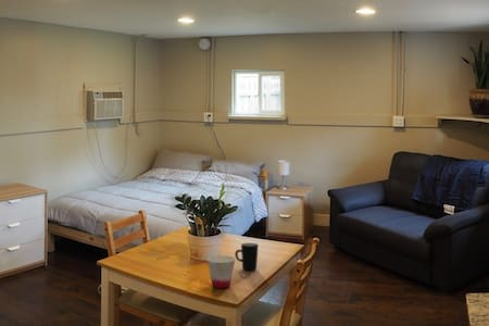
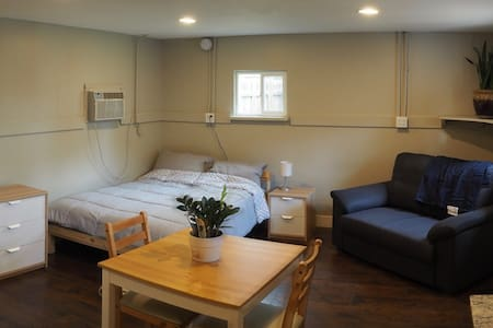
- mug [234,242,260,271]
- cup [206,255,236,289]
